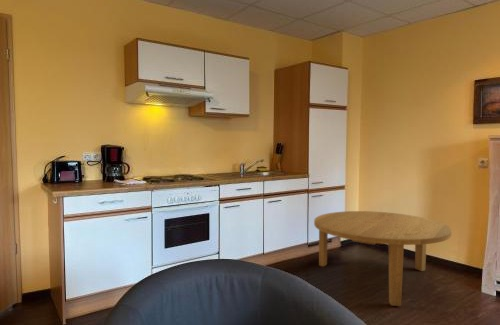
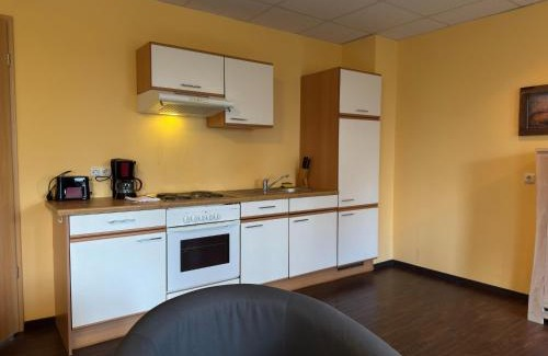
- dining table [313,210,452,307]
